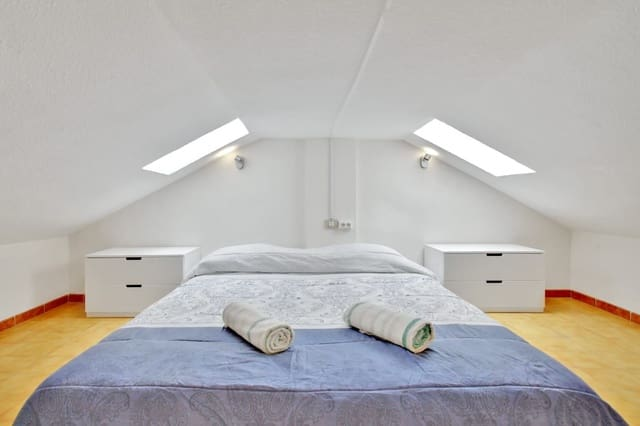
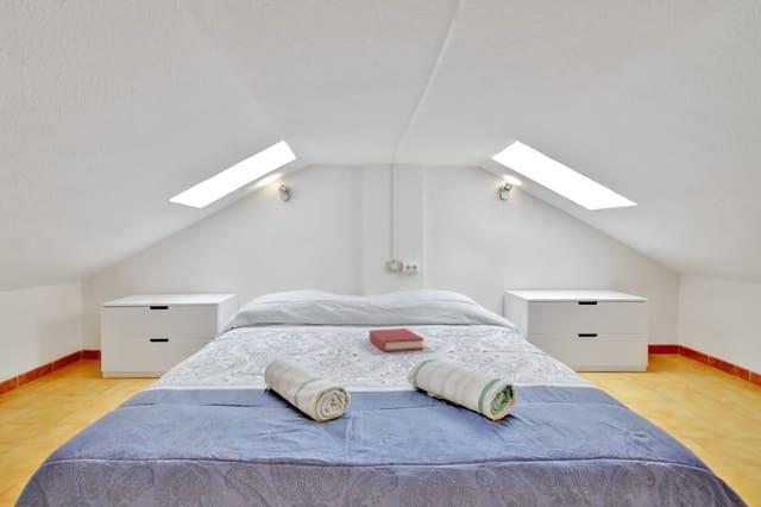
+ hardback book [369,327,424,352]
